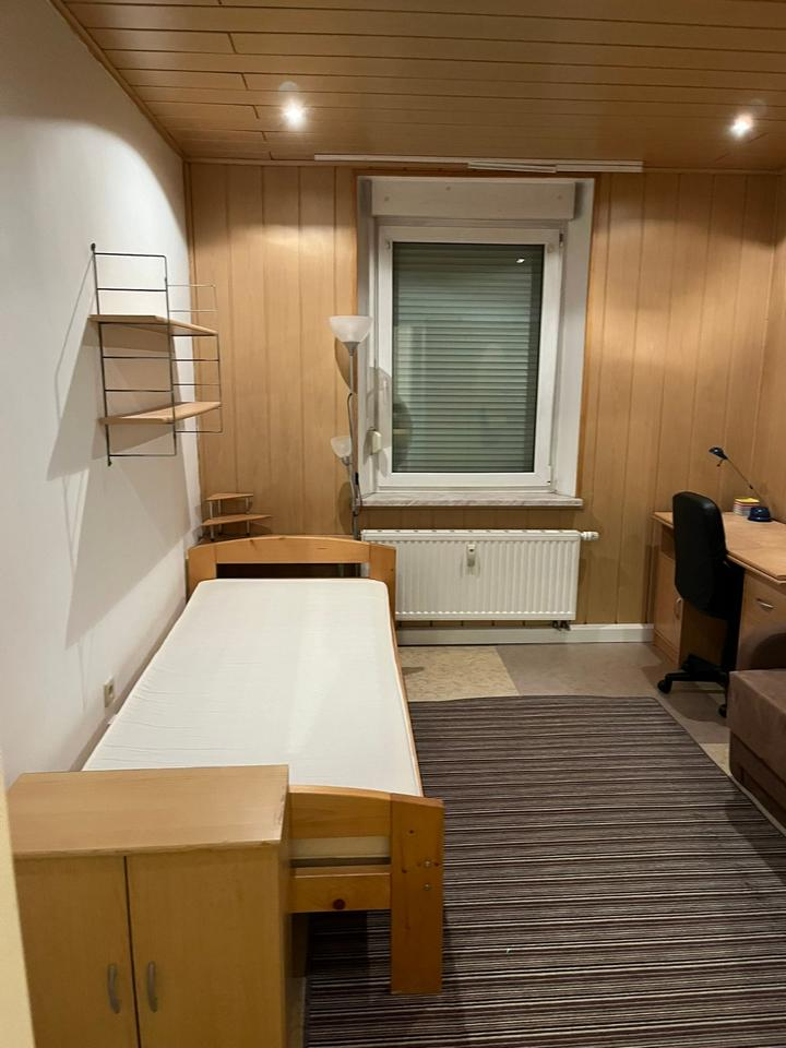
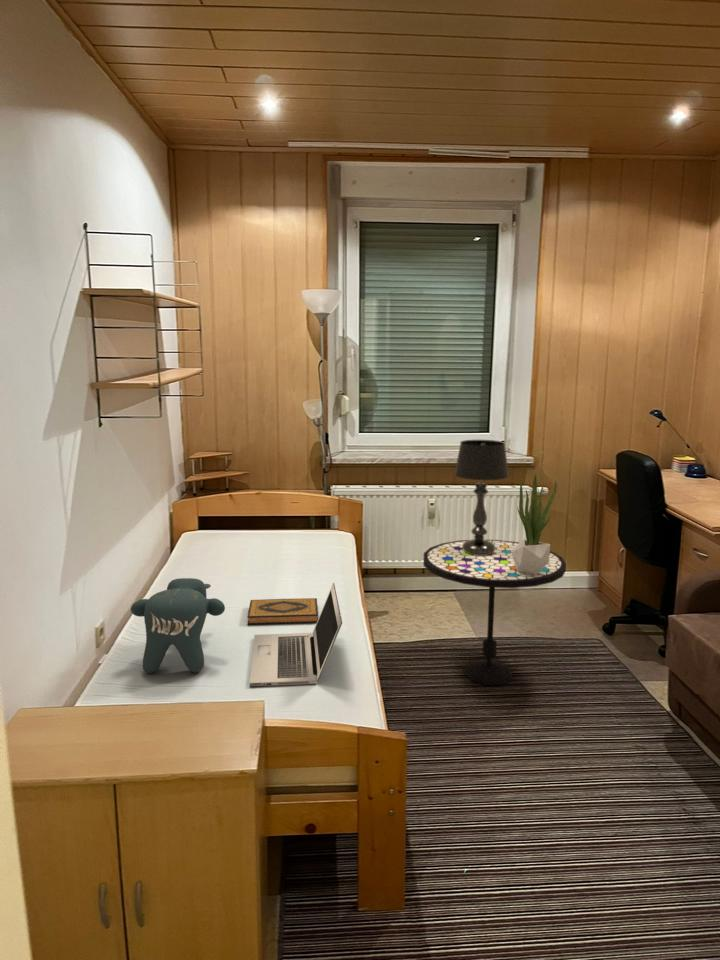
+ teddy bear [130,577,226,674]
+ hardback book [246,597,319,626]
+ table lamp [453,439,510,555]
+ laptop [249,582,343,688]
+ potted plant [511,473,558,575]
+ side table [422,539,567,687]
